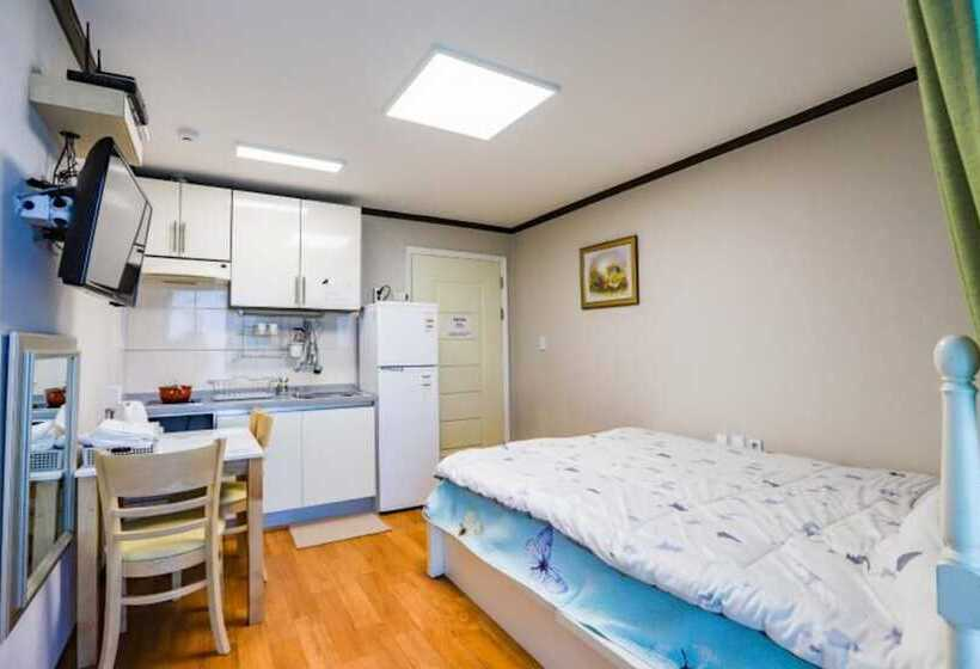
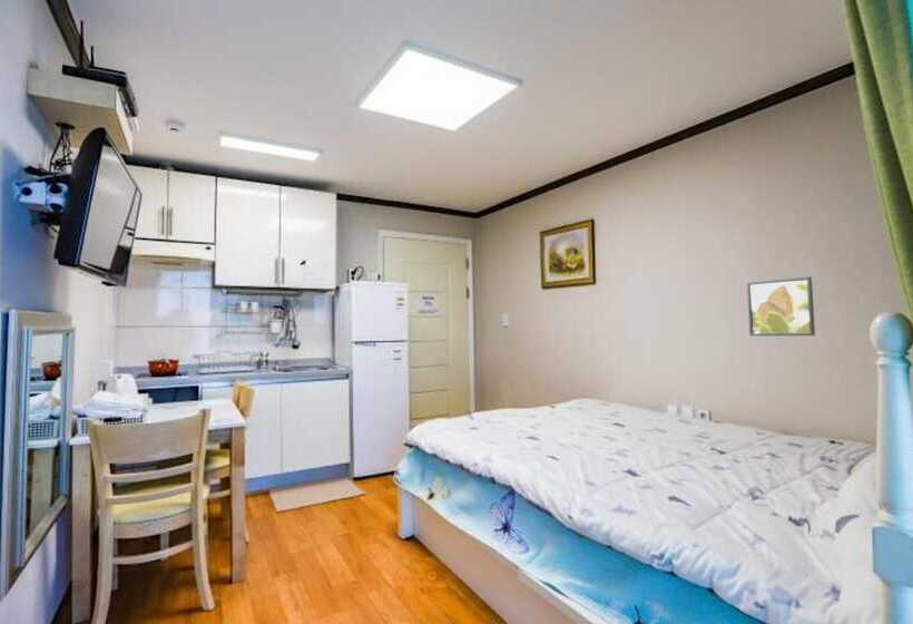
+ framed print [746,275,816,337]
